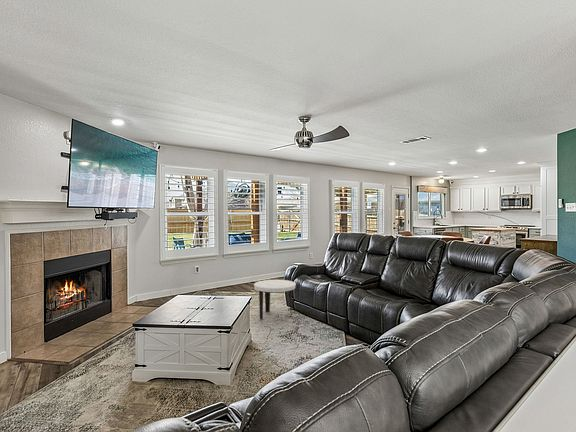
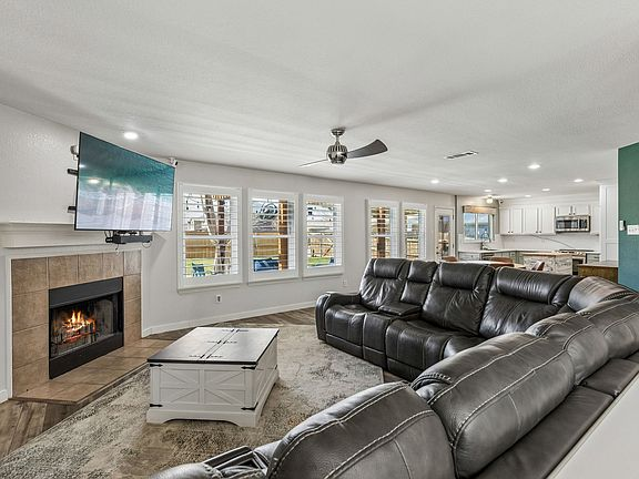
- side table [253,279,297,321]
